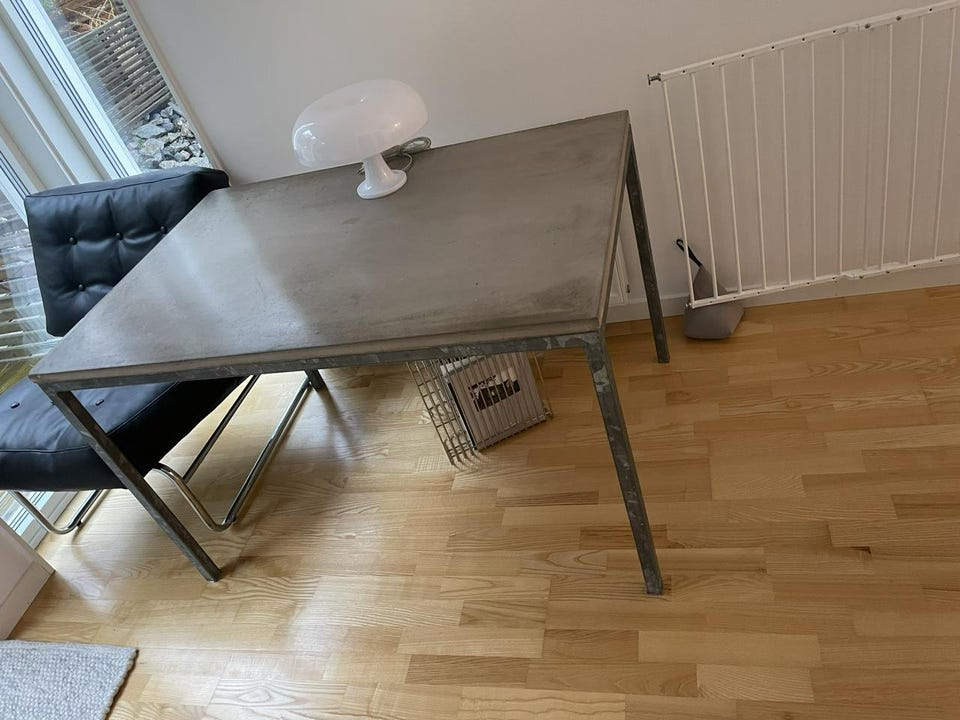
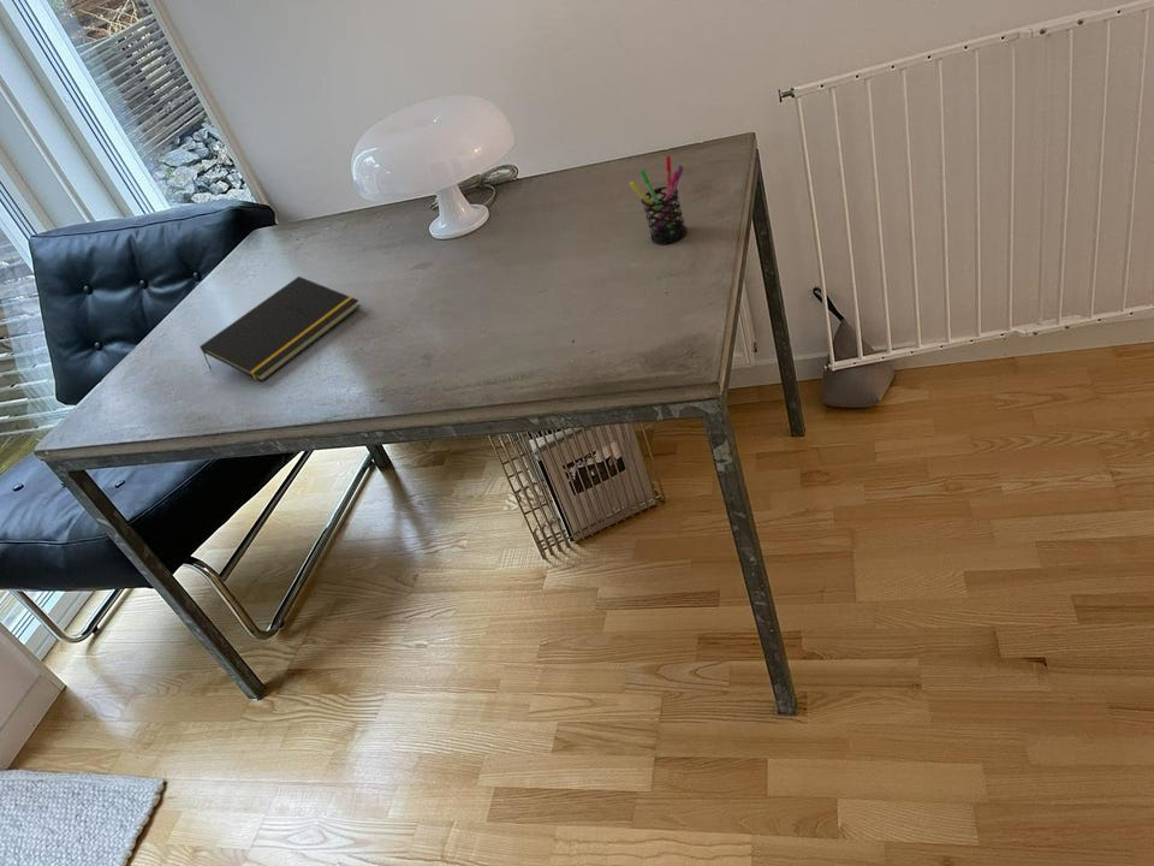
+ notepad [198,275,362,382]
+ pen holder [629,155,688,245]
